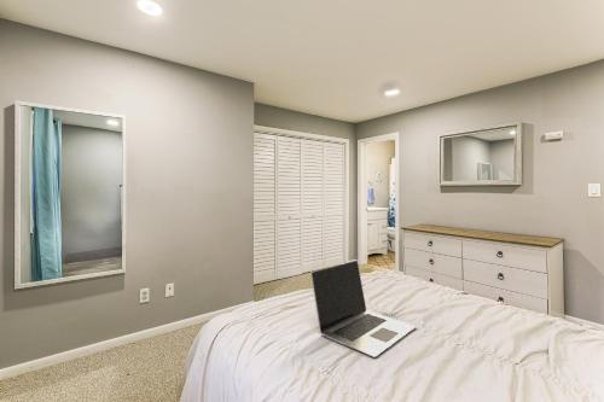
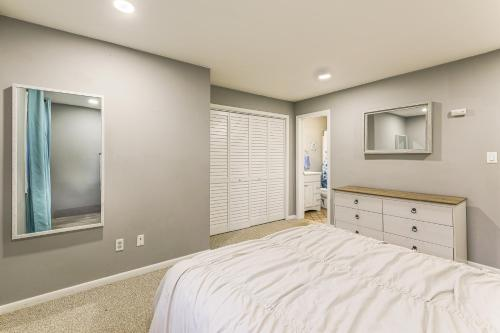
- laptop [309,260,417,359]
